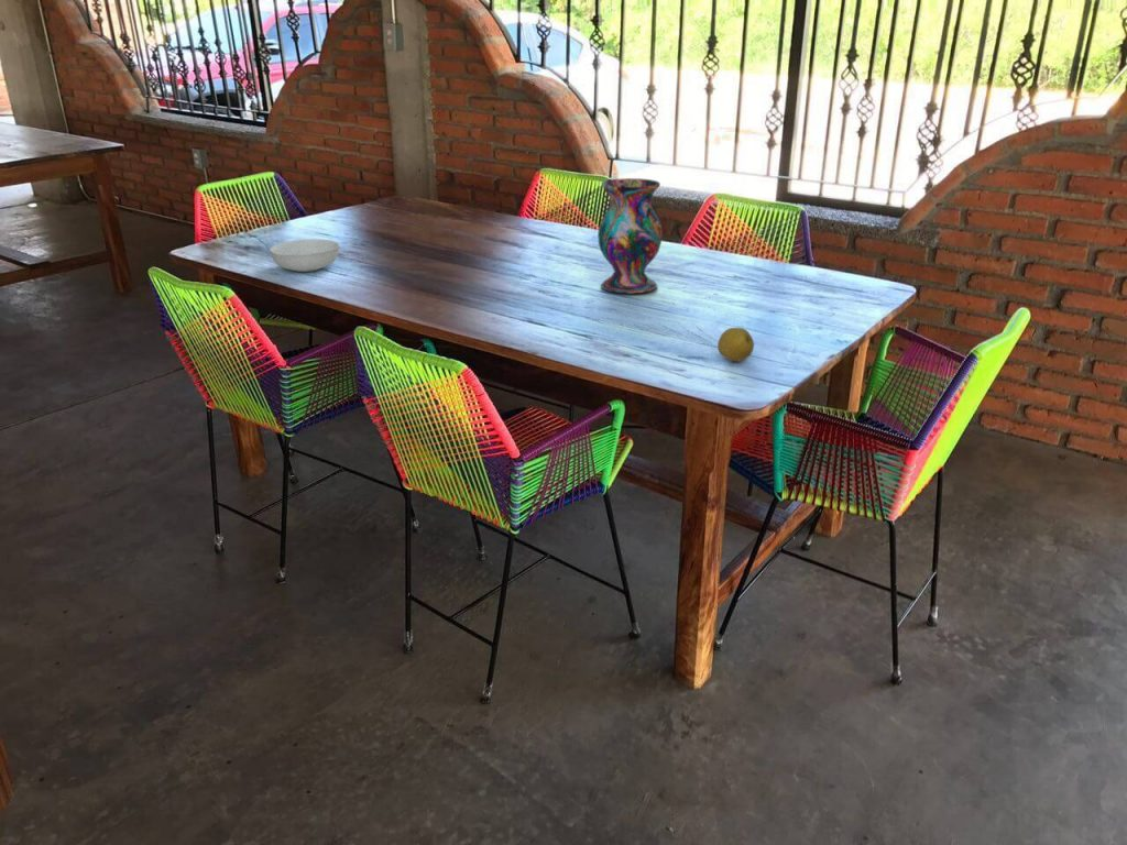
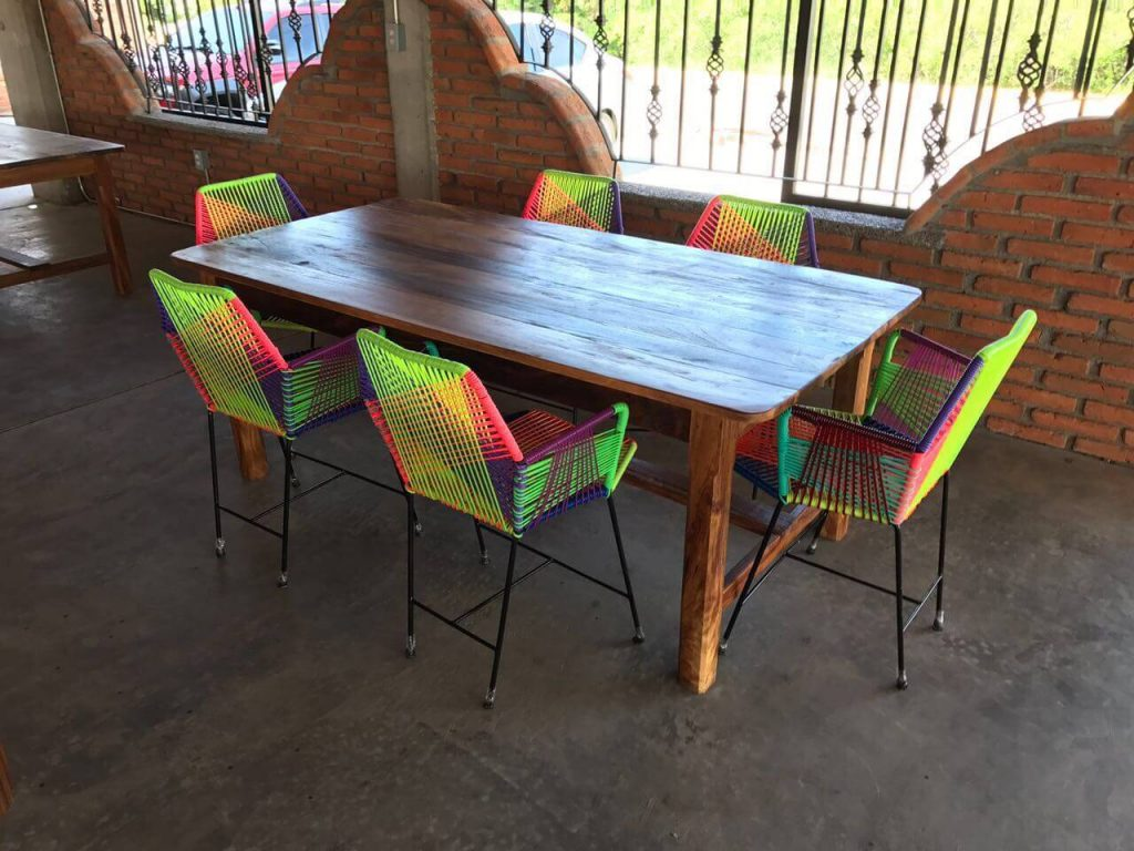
- serving bowl [269,239,340,273]
- vase [597,177,664,295]
- fruit [716,327,755,363]
